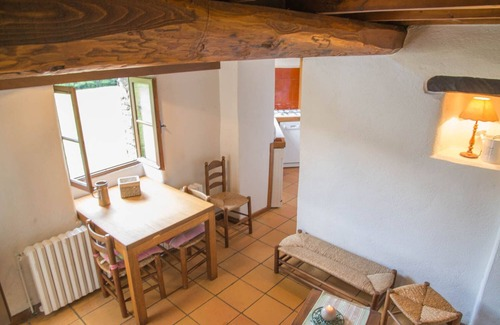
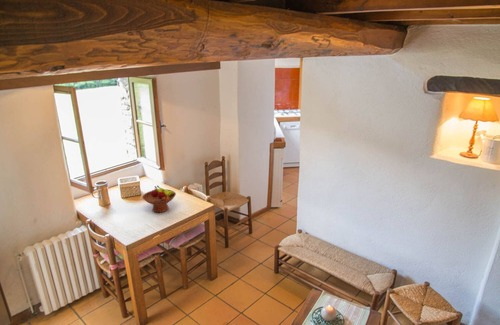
+ fruit bowl [142,184,177,213]
